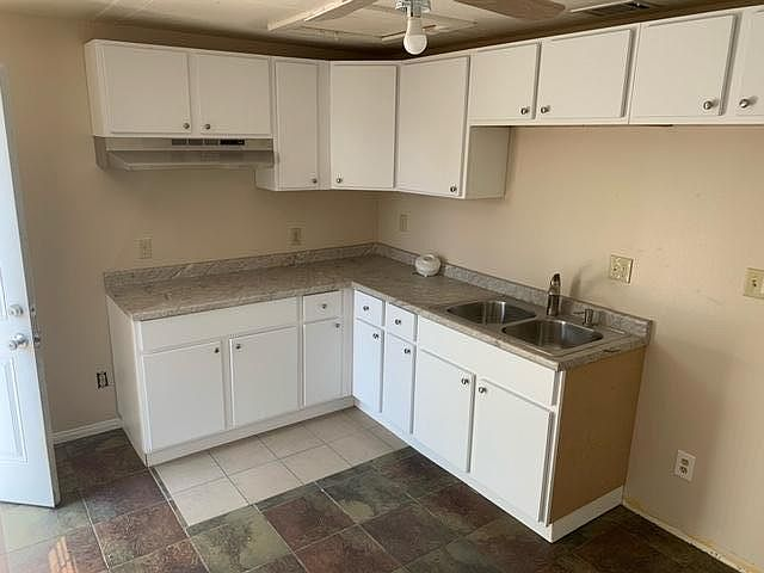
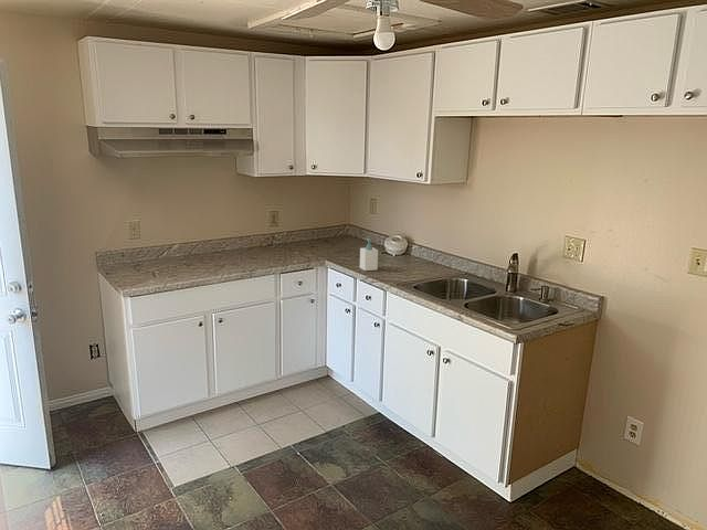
+ soap bottle [359,237,379,272]
